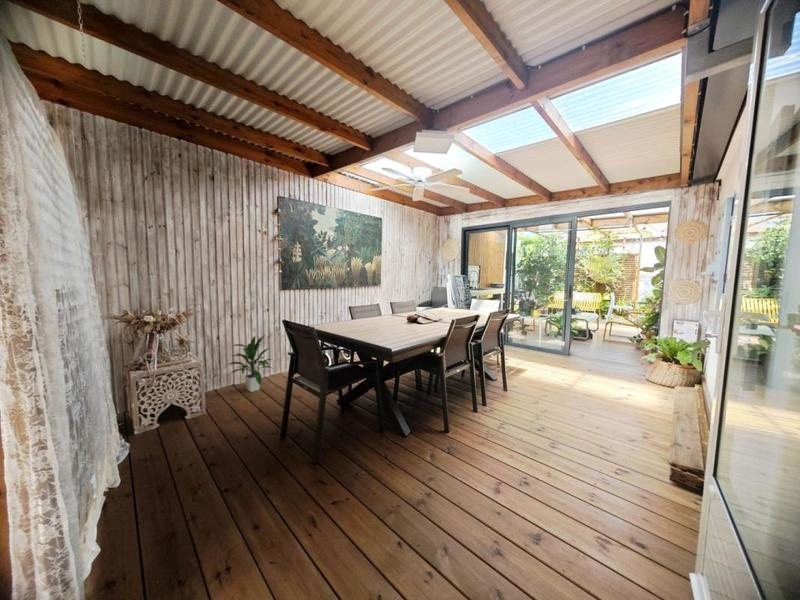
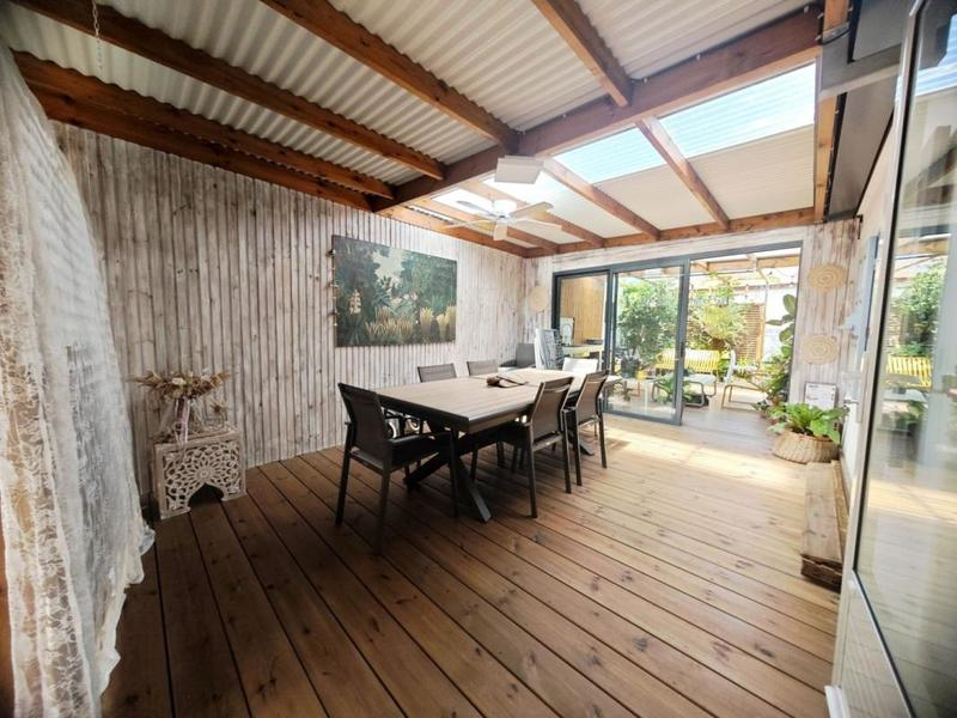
- indoor plant [226,334,275,393]
